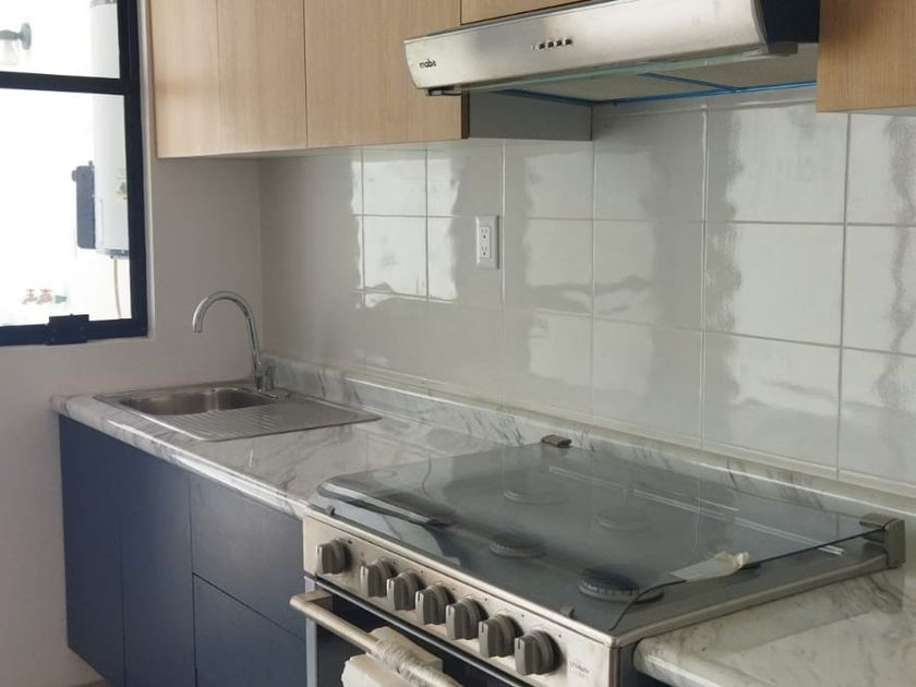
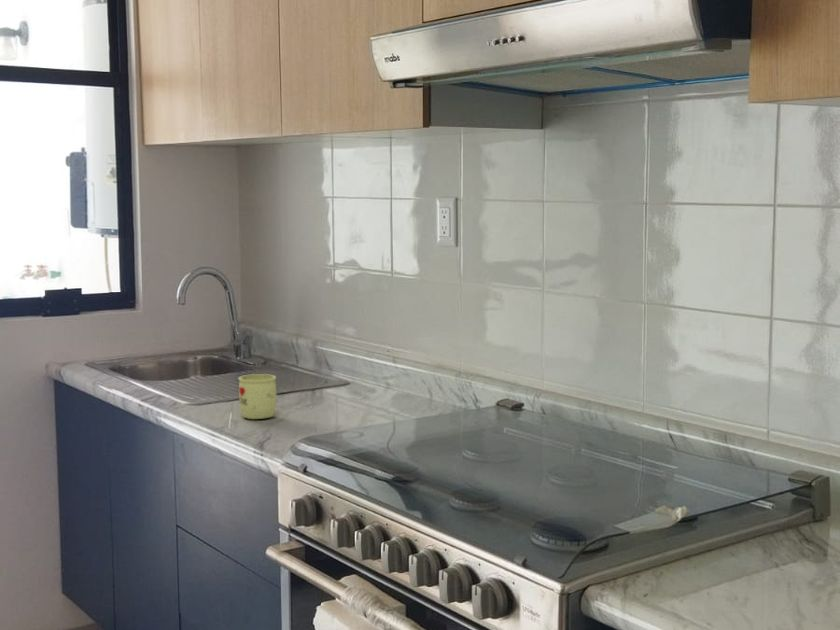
+ mug [237,373,277,420]
